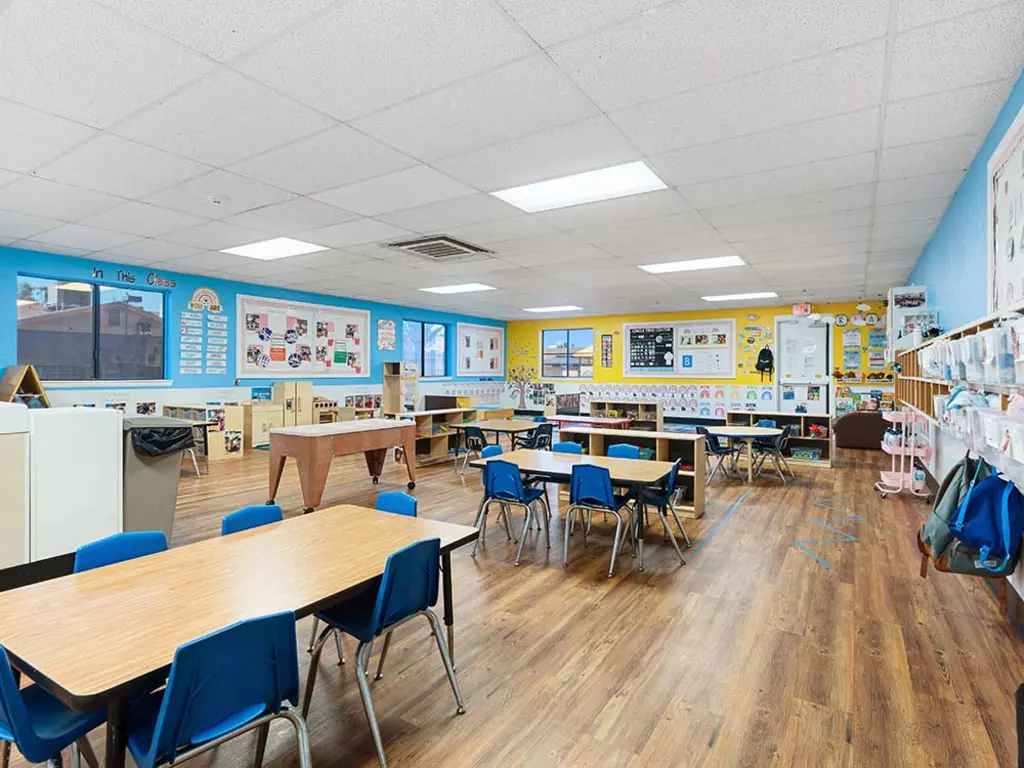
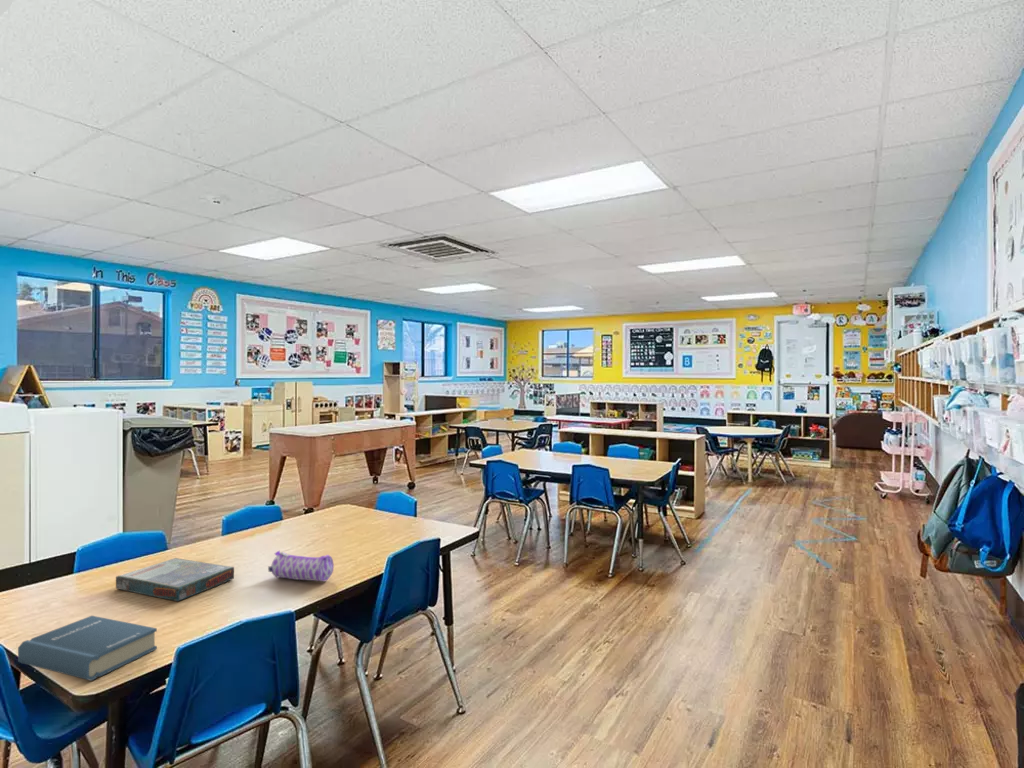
+ pencil case [267,550,335,582]
+ hardback book [17,615,158,682]
+ board game [115,557,235,602]
